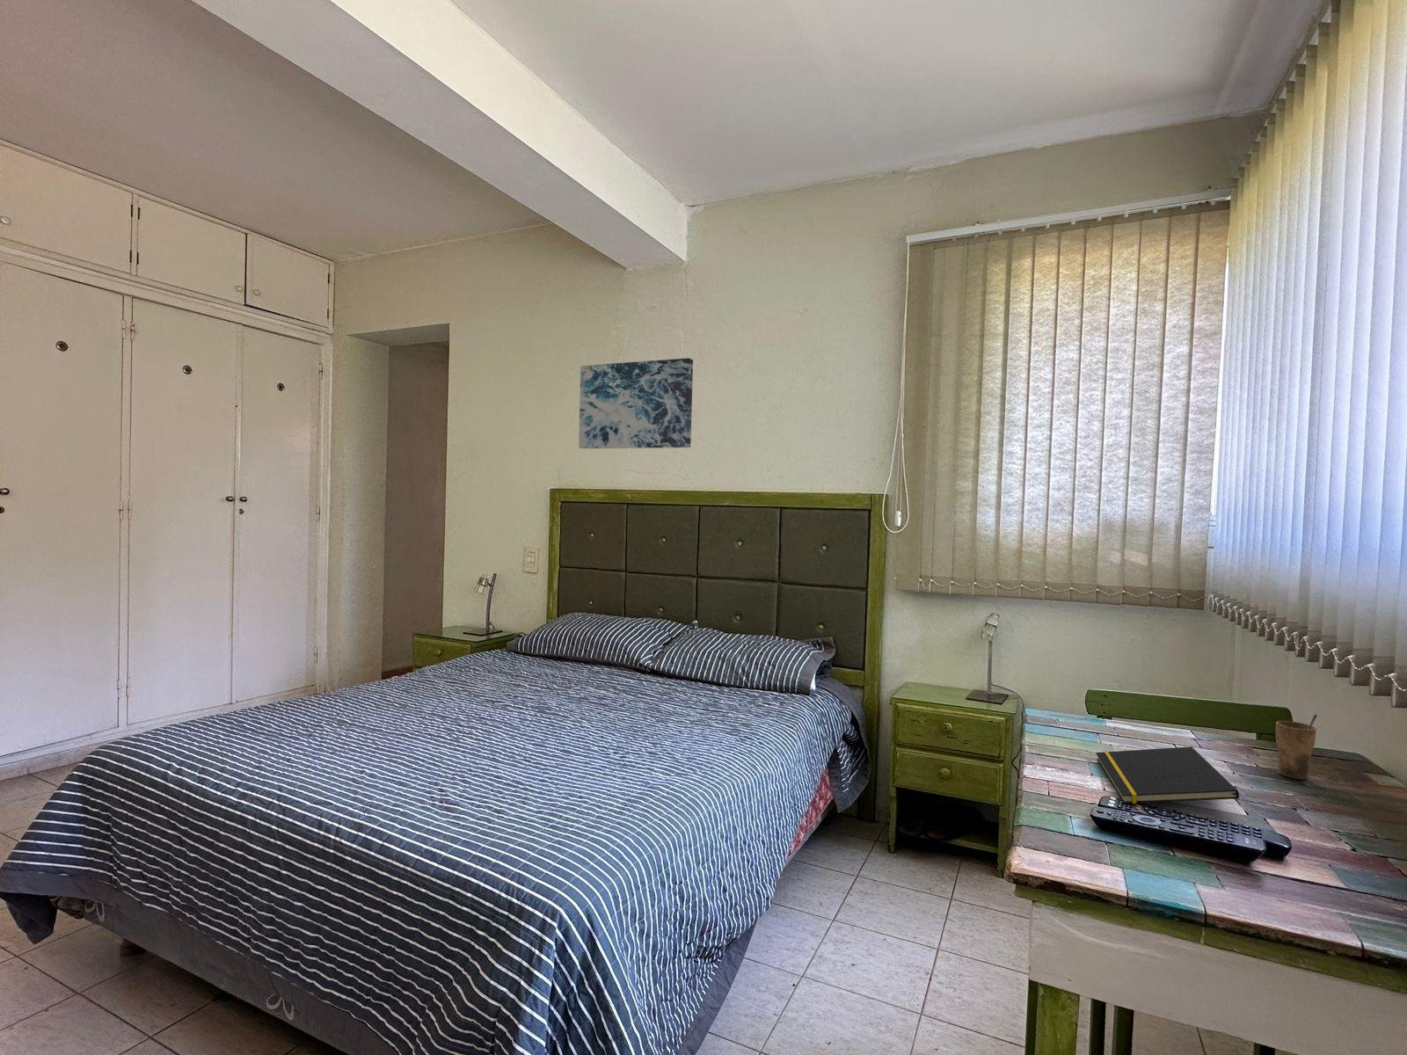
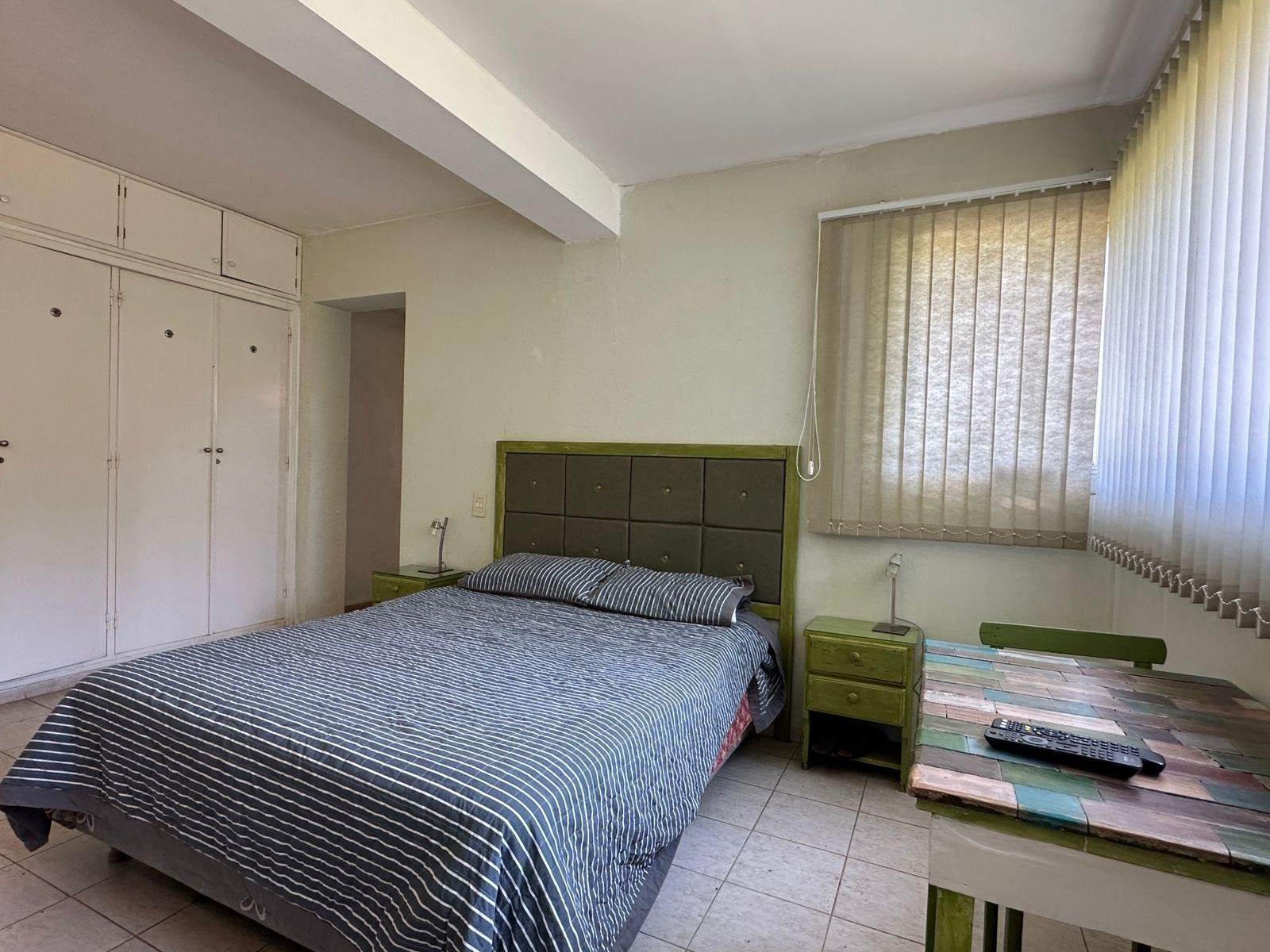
- notepad [1095,746,1240,805]
- cup [1275,714,1318,780]
- wall art [577,357,694,449]
